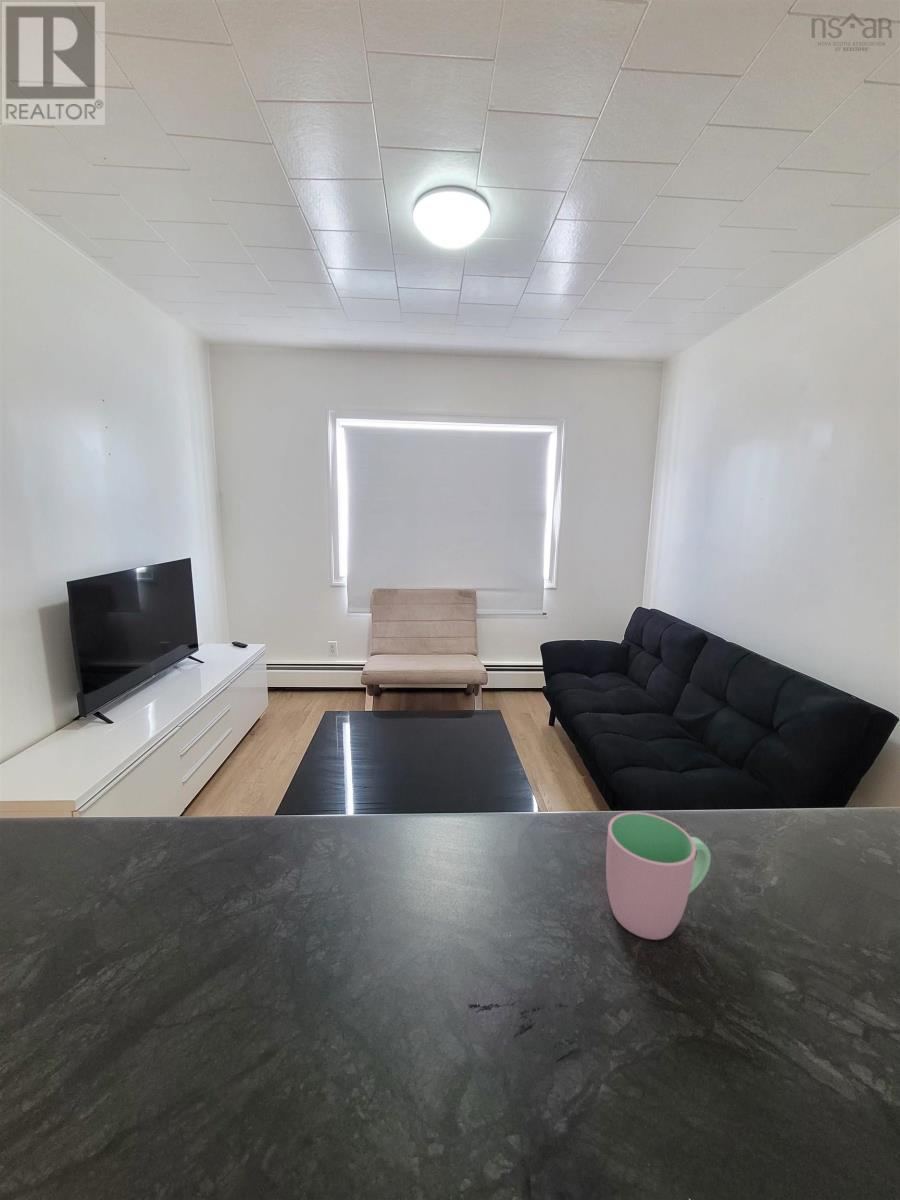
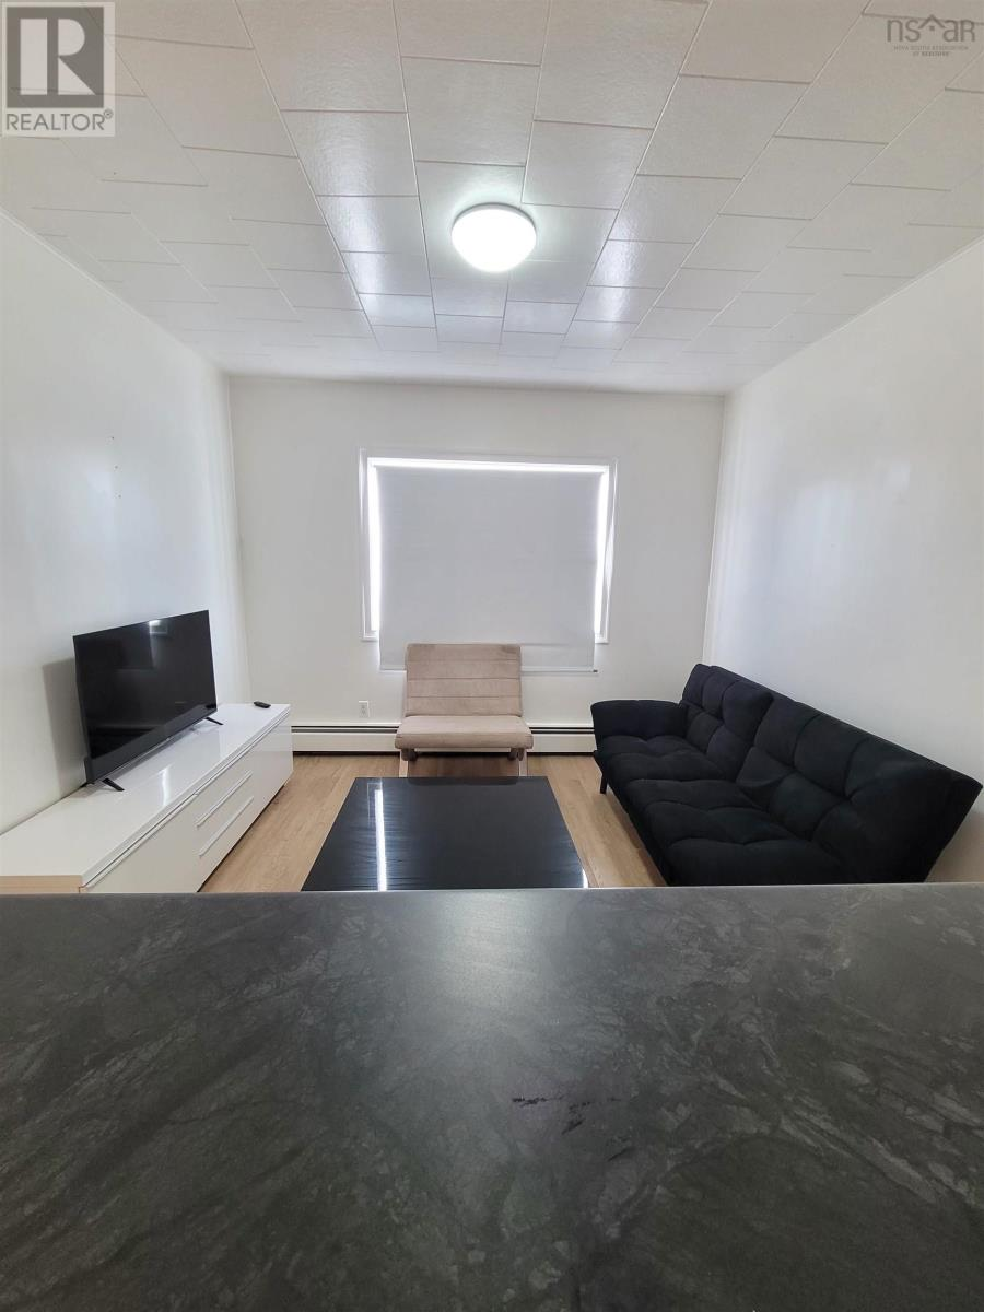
- cup [605,811,712,941]
